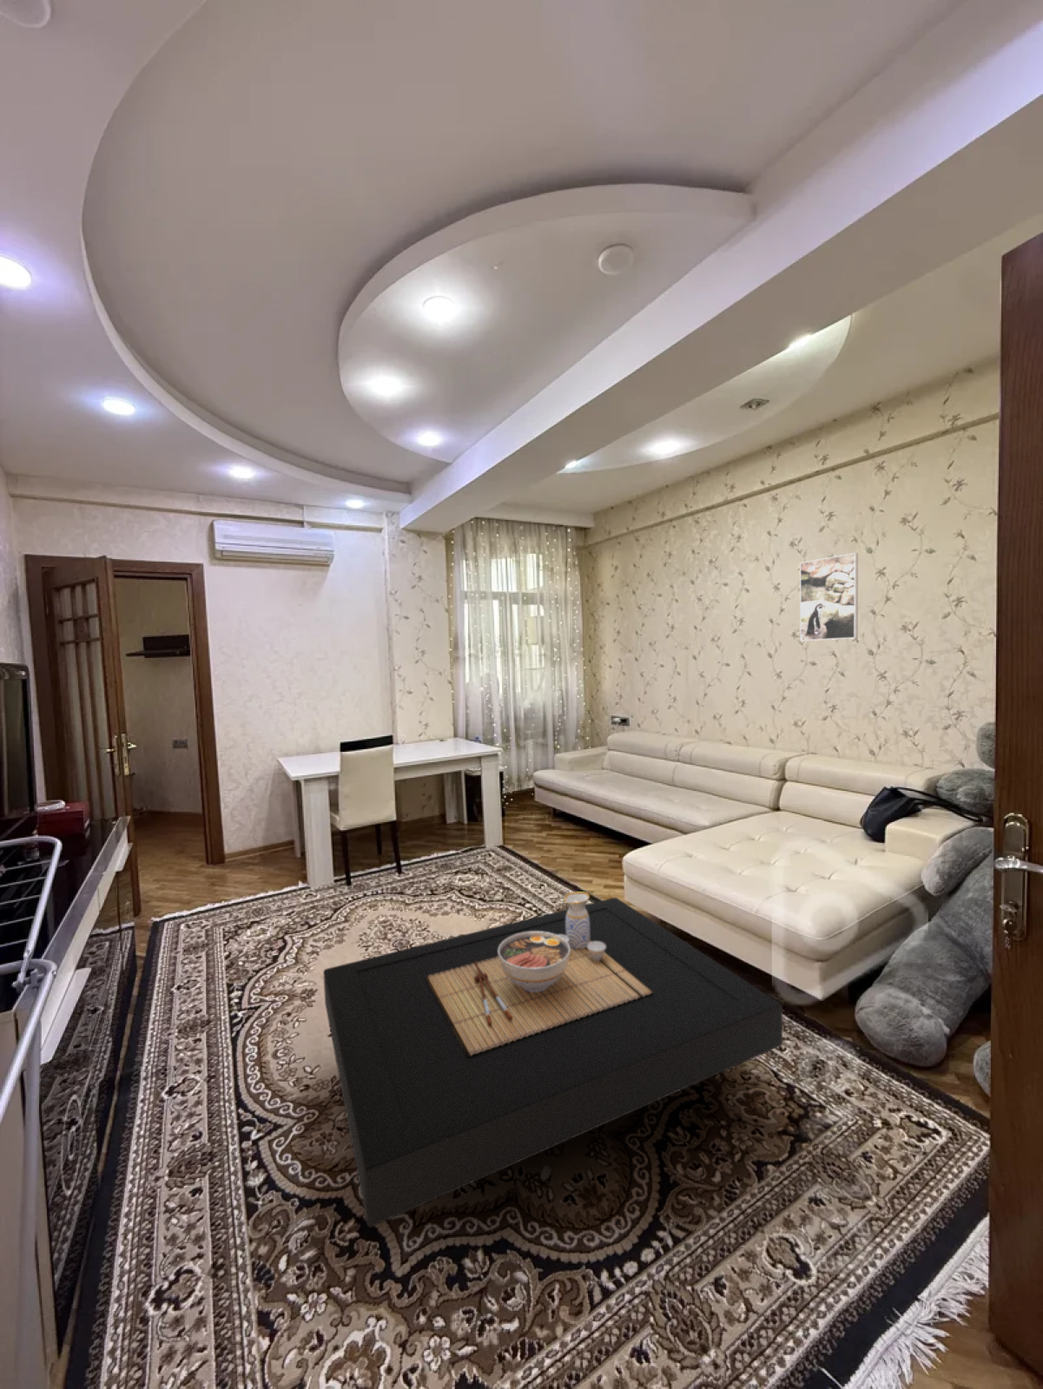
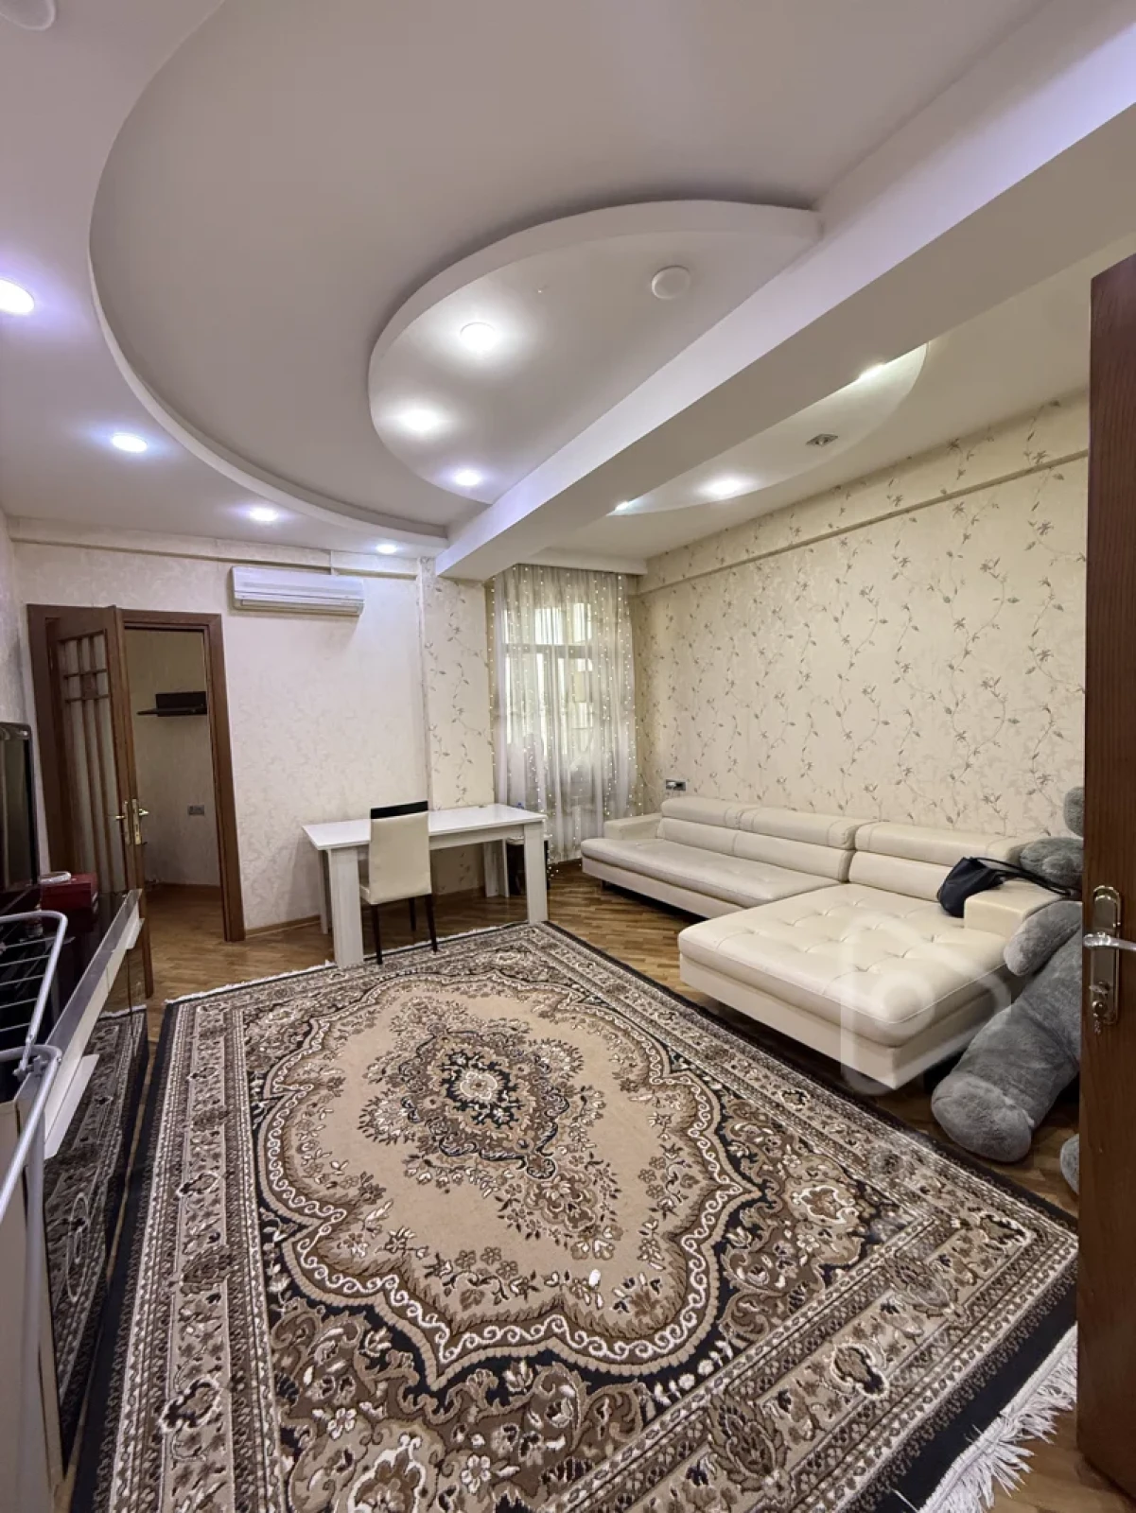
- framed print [799,552,859,642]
- coffee table [322,892,783,1228]
